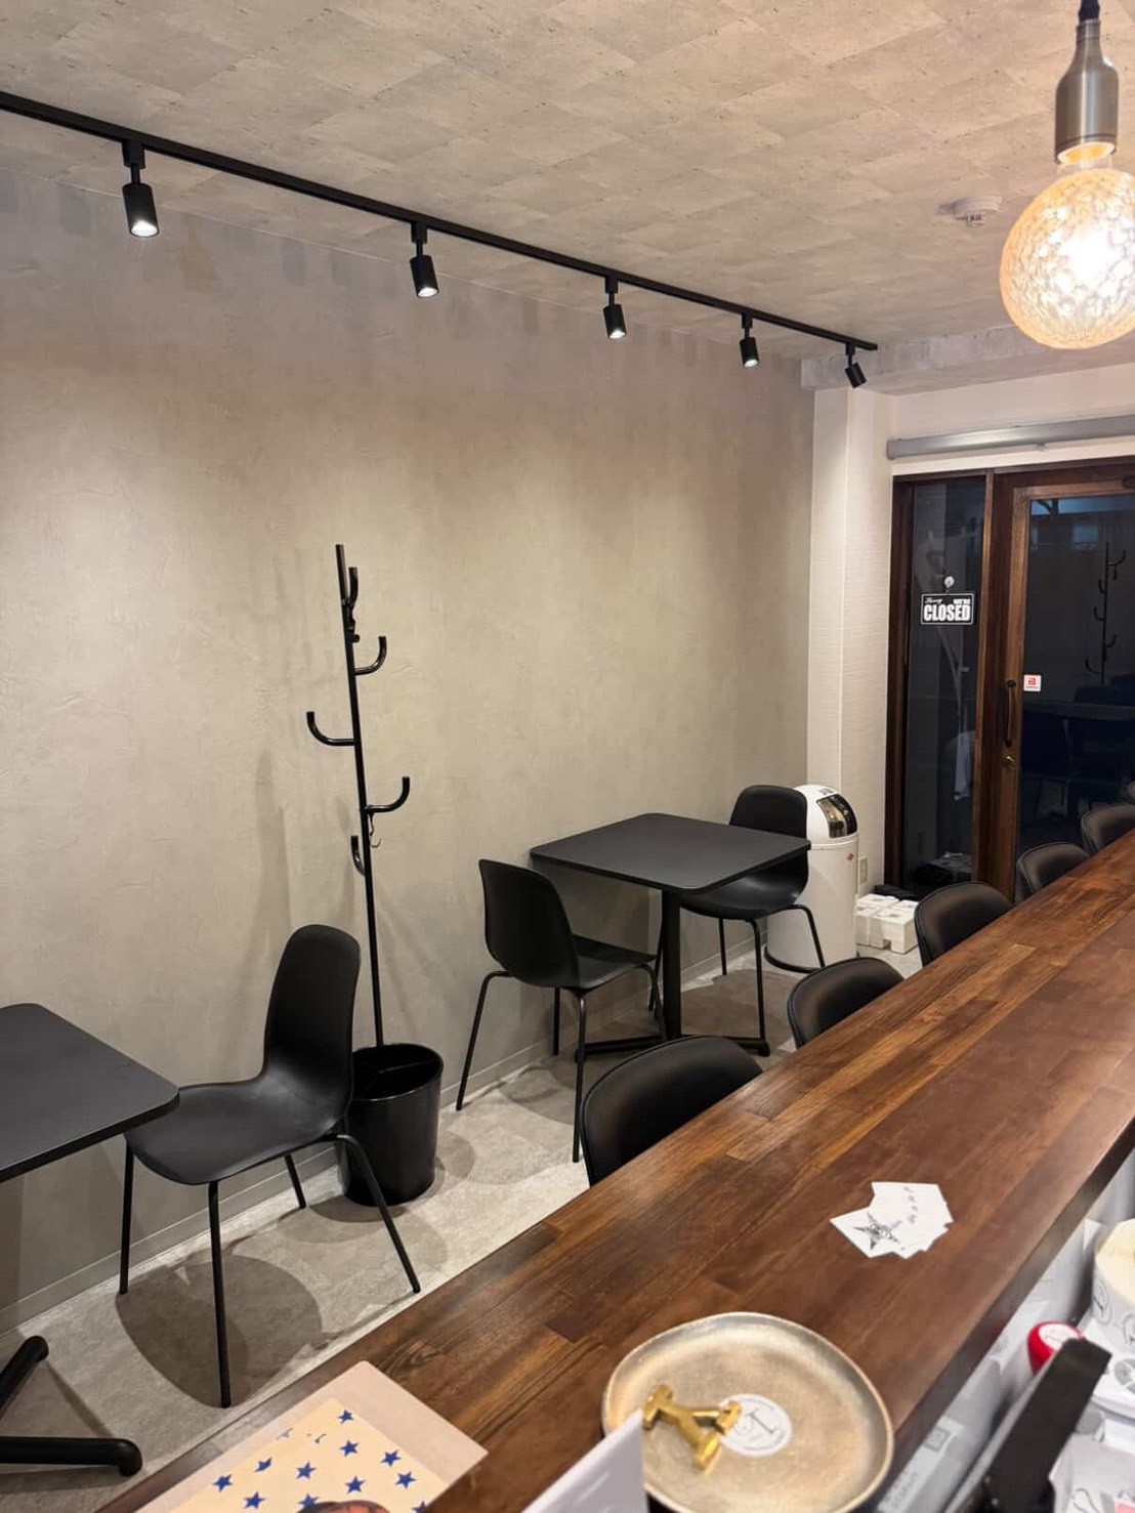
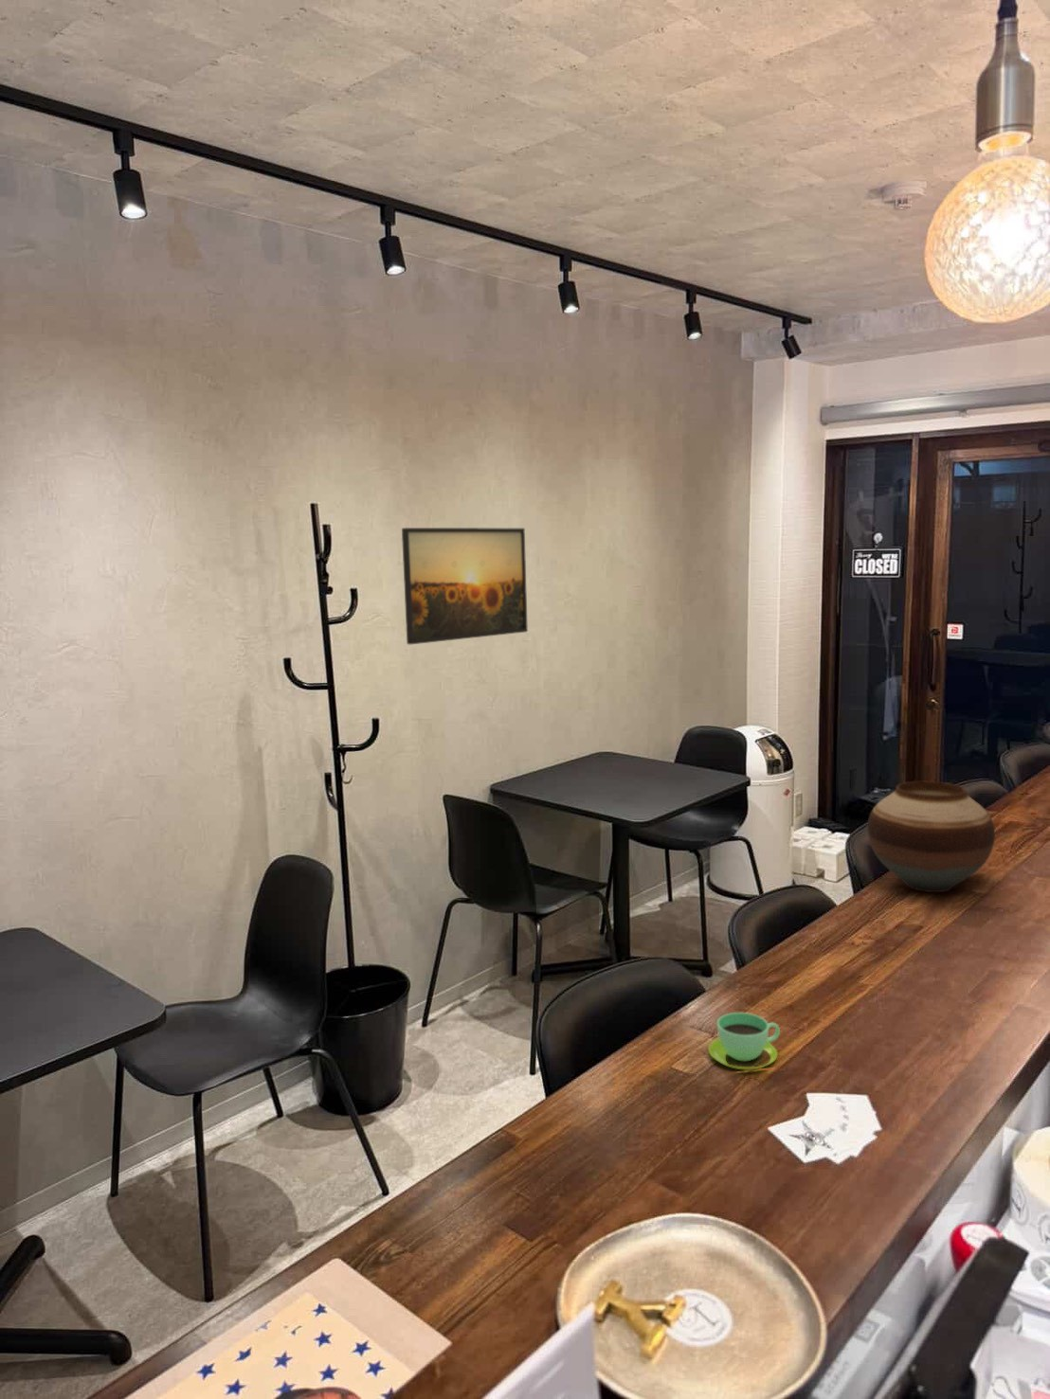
+ vase [867,781,996,893]
+ cup [708,1012,781,1072]
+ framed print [400,527,528,645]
